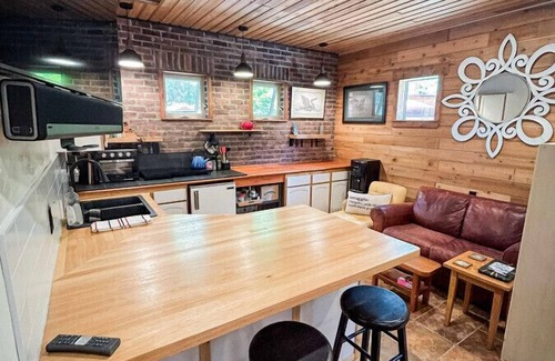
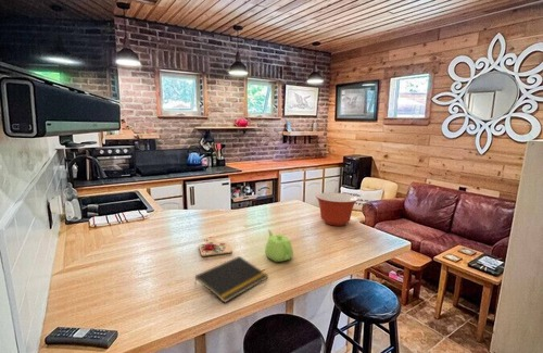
+ notepad [193,255,269,304]
+ cutting board [198,236,233,257]
+ mixing bowl [315,191,359,227]
+ teapot [264,229,294,263]
